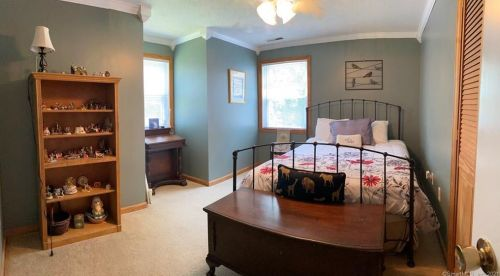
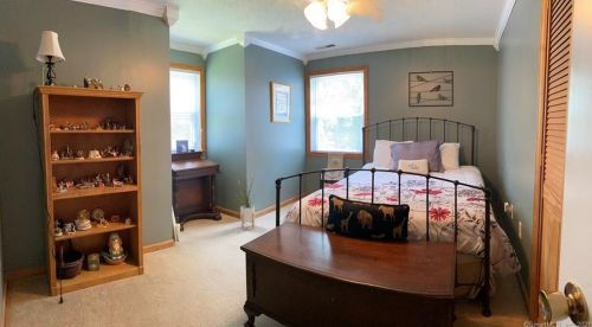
+ house plant [233,174,263,230]
